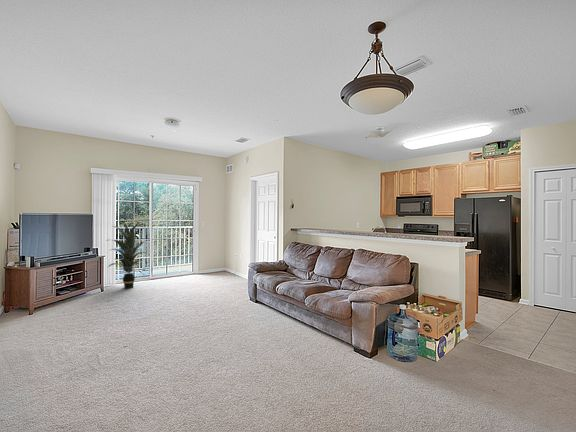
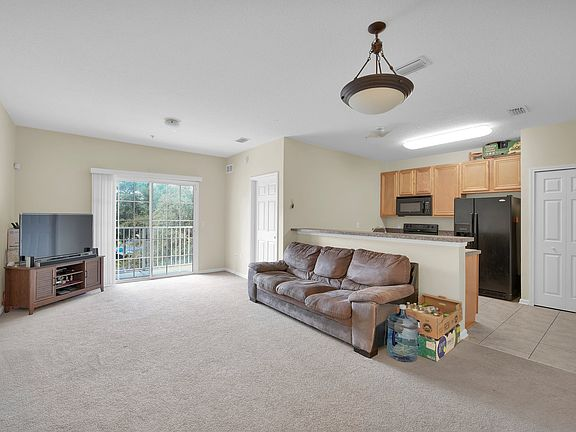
- indoor plant [105,219,149,290]
